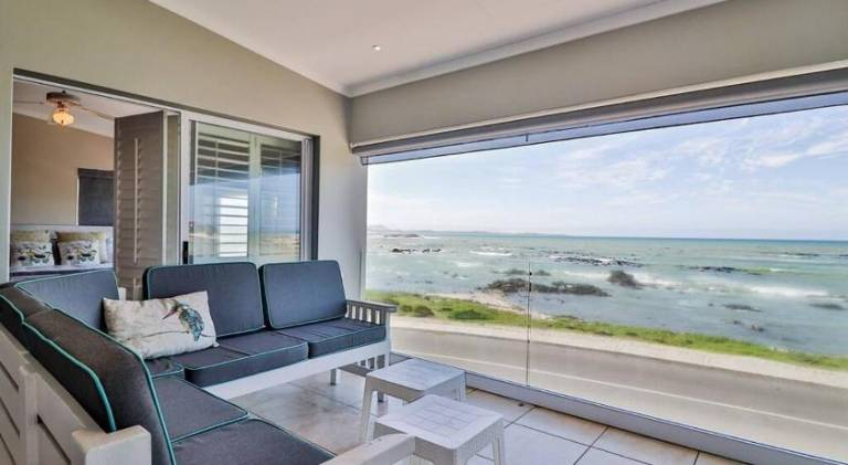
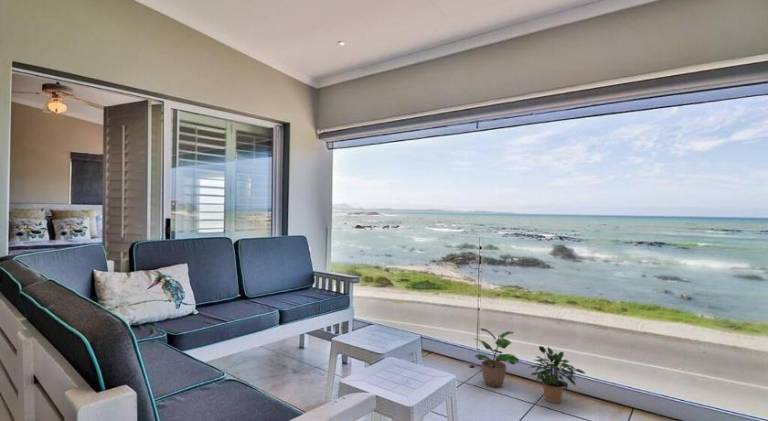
+ potted plant [474,327,520,388]
+ potted plant [528,345,587,404]
